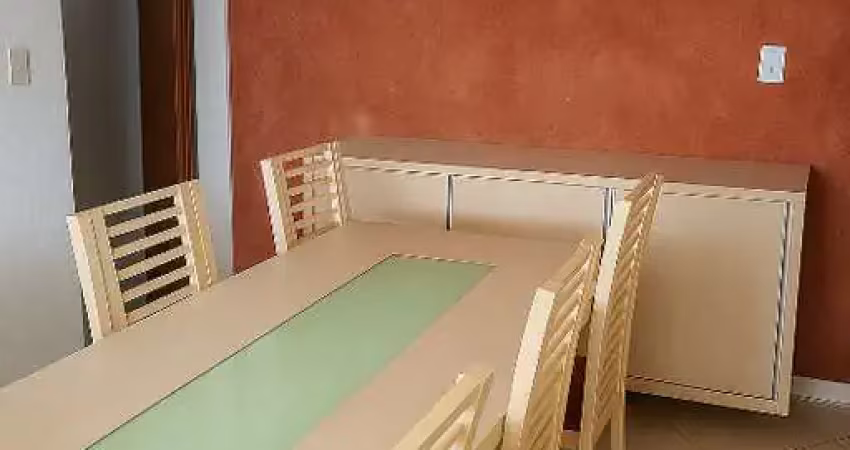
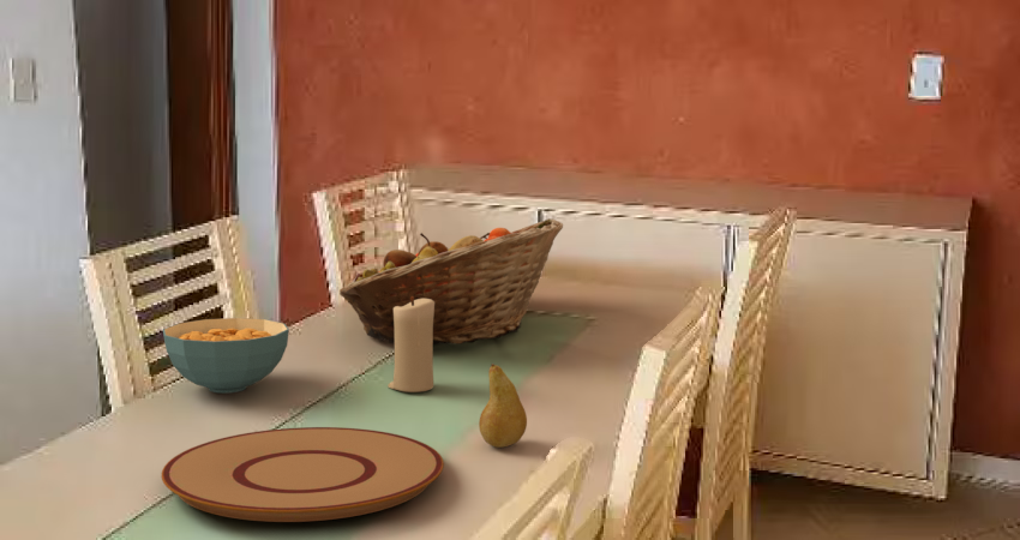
+ fruit basket [338,217,564,346]
+ fruit [478,362,528,449]
+ cereal bowl [162,317,290,395]
+ plate [161,426,445,523]
+ candle [386,296,434,394]
